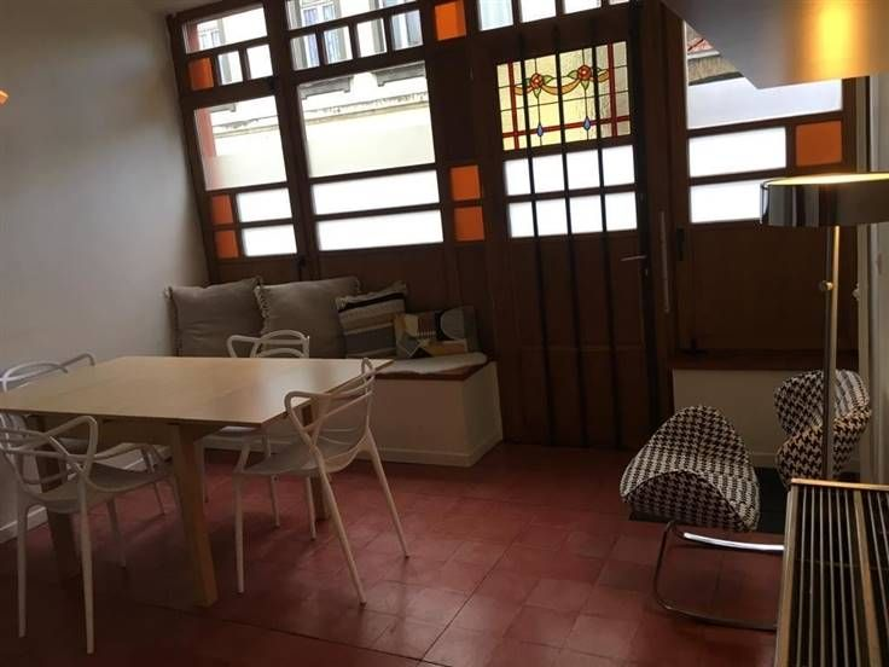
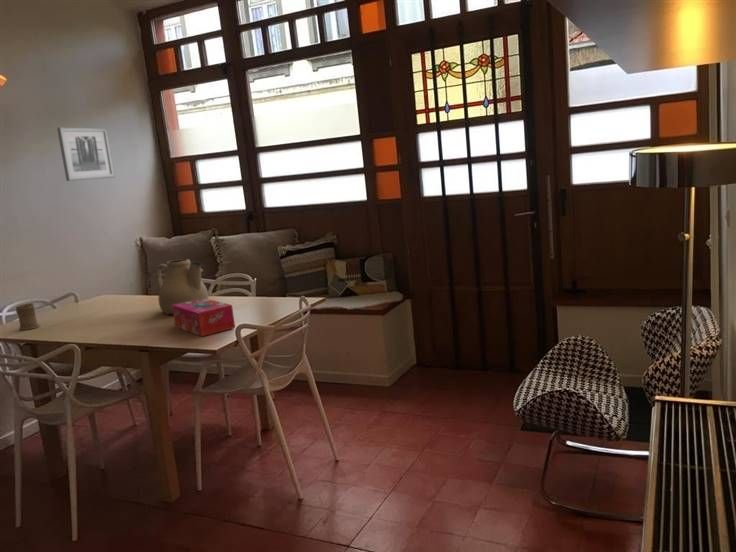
+ tissue box [172,298,236,337]
+ mug [15,302,41,331]
+ teapot [155,258,209,315]
+ wall art [56,126,116,182]
